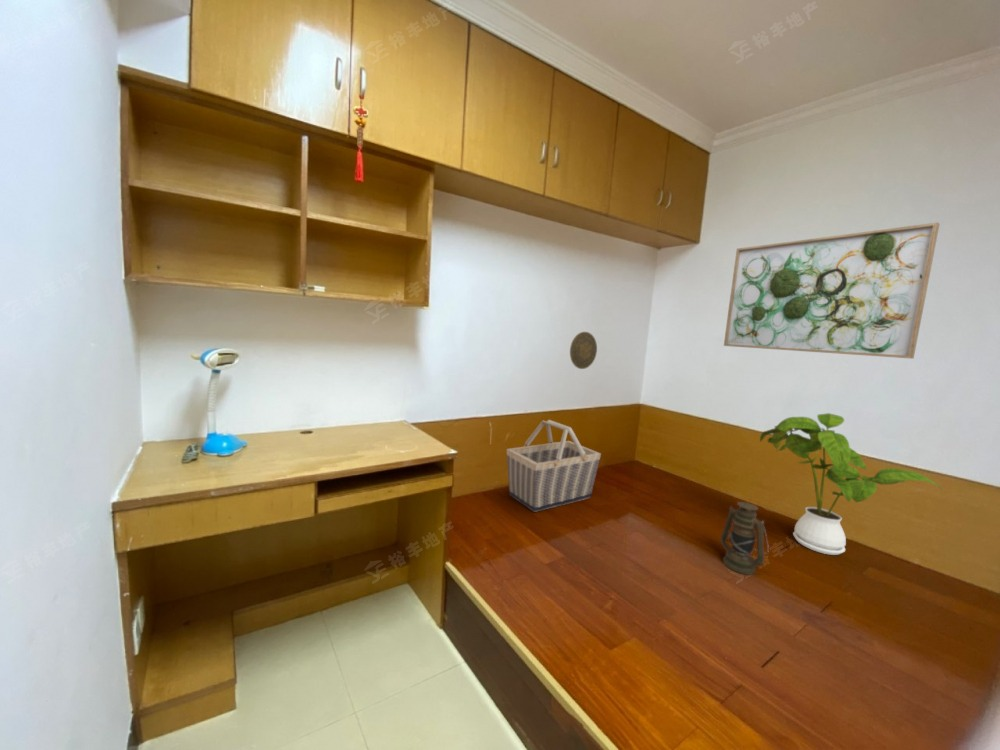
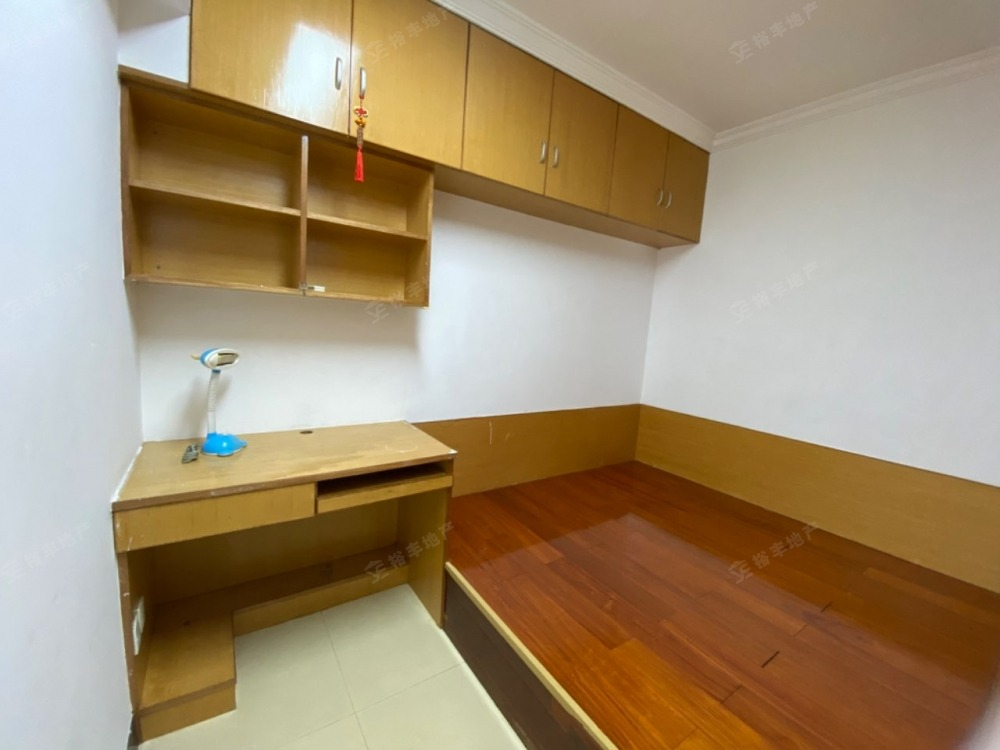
- house plant [759,412,944,556]
- basket [505,419,602,513]
- wall art [723,221,940,360]
- lantern [719,501,770,576]
- decorative plate [569,331,598,370]
